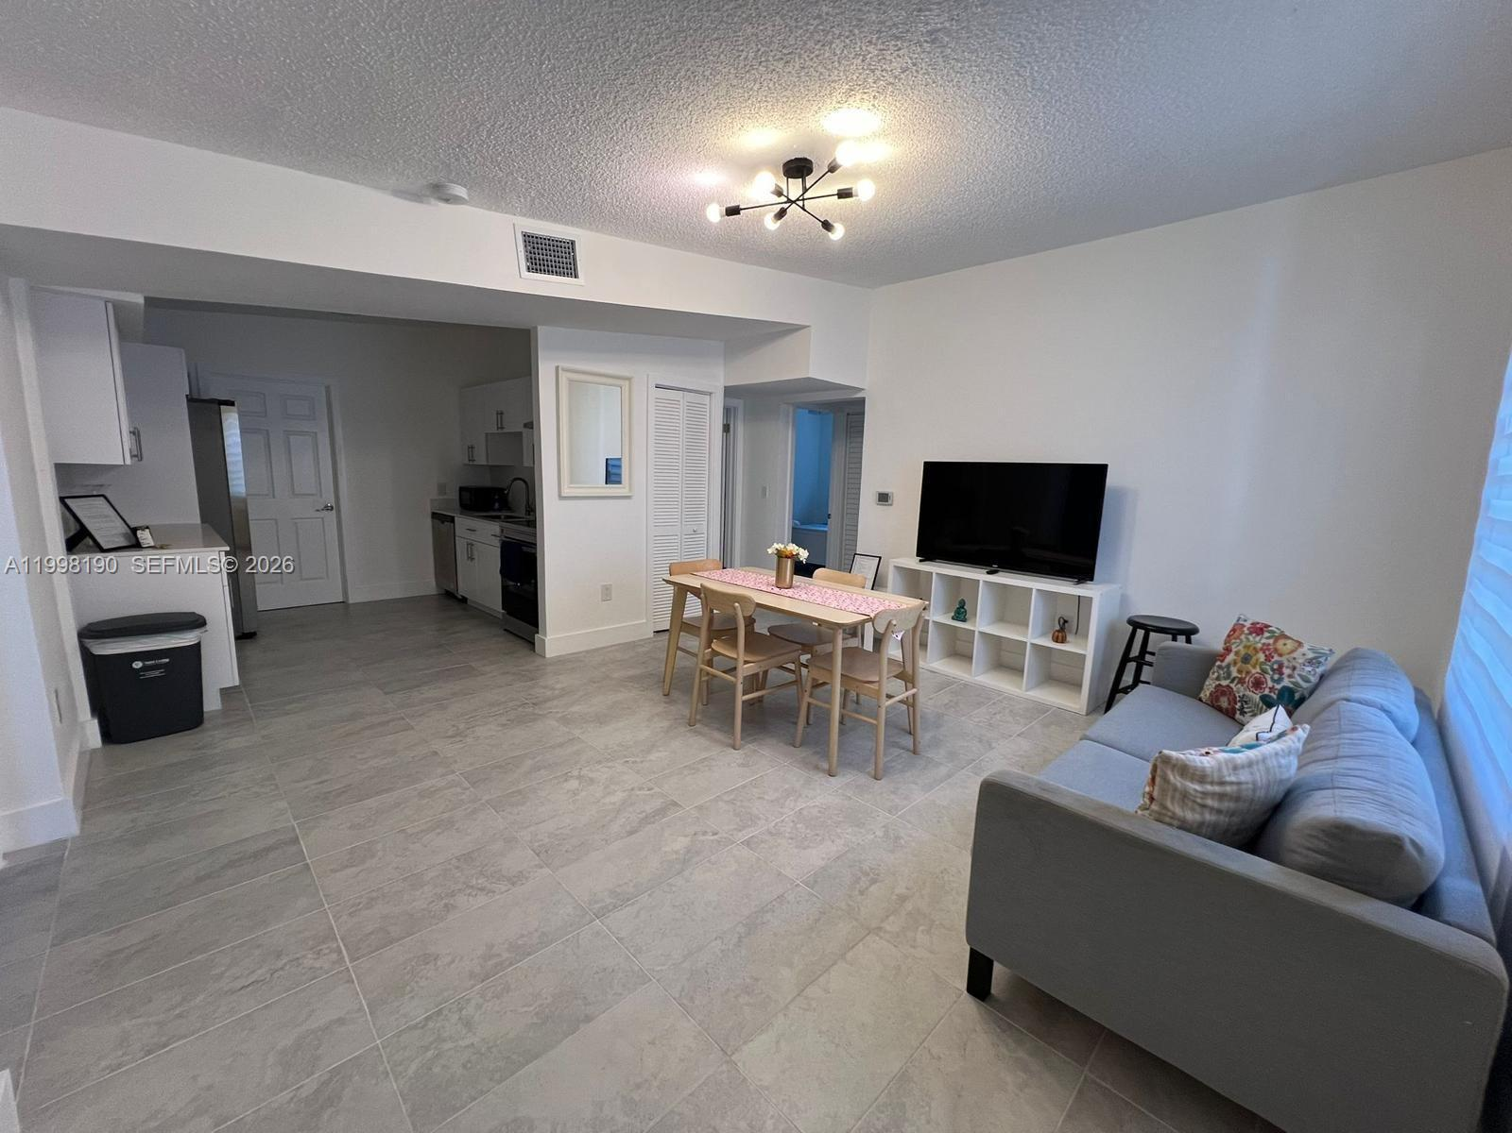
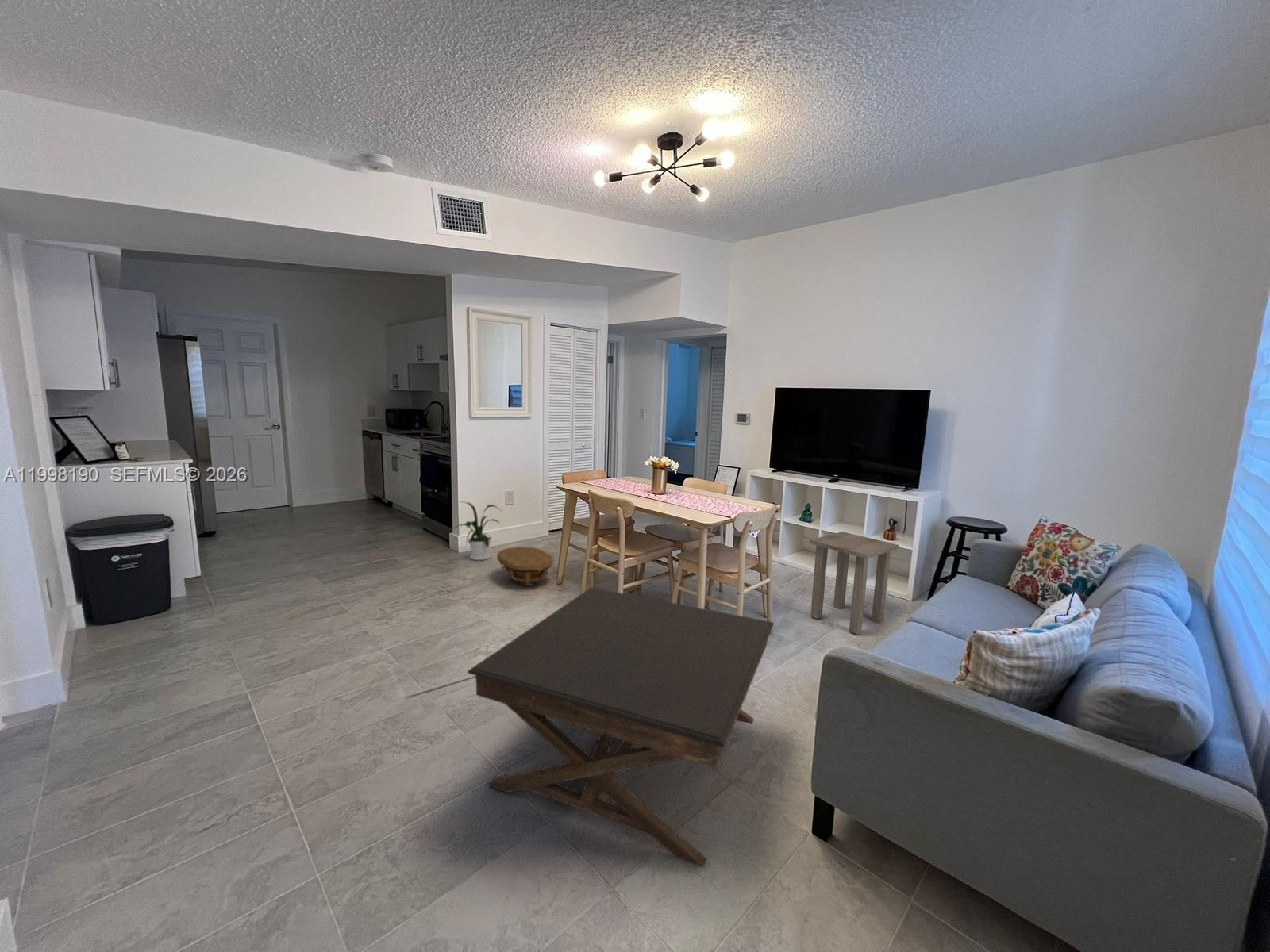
+ coffee table [467,587,775,869]
+ side table [809,531,900,635]
+ house plant [448,501,504,562]
+ basket [496,546,554,586]
